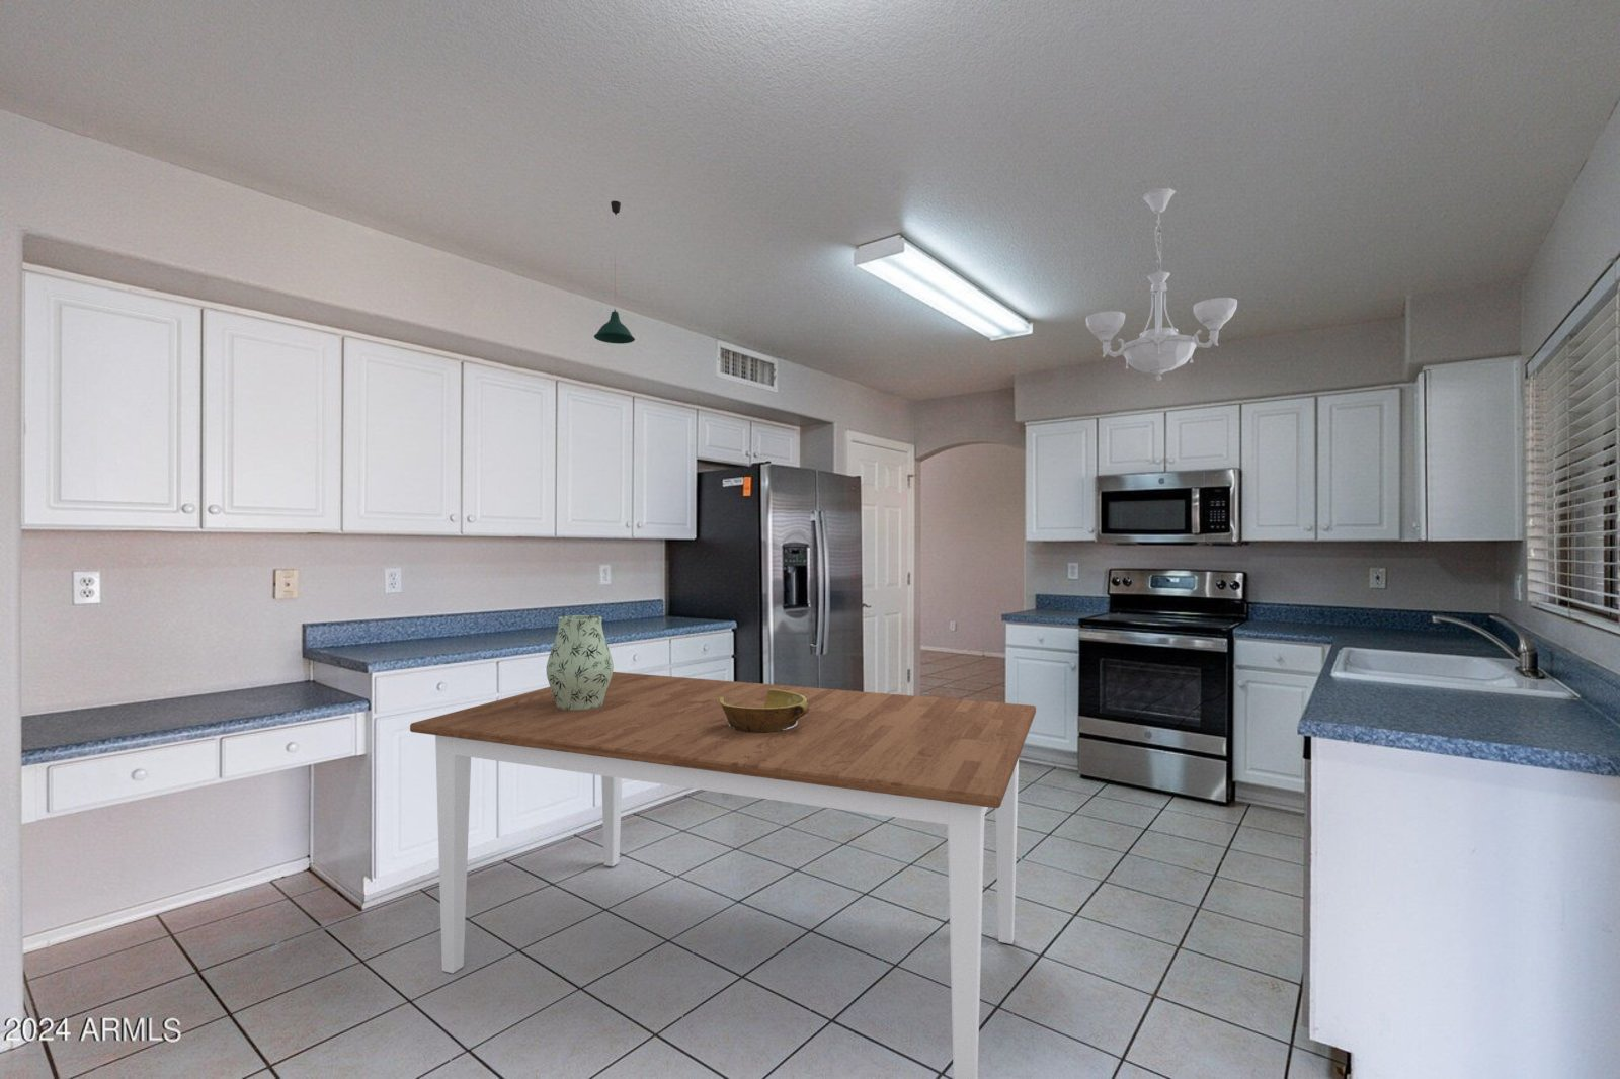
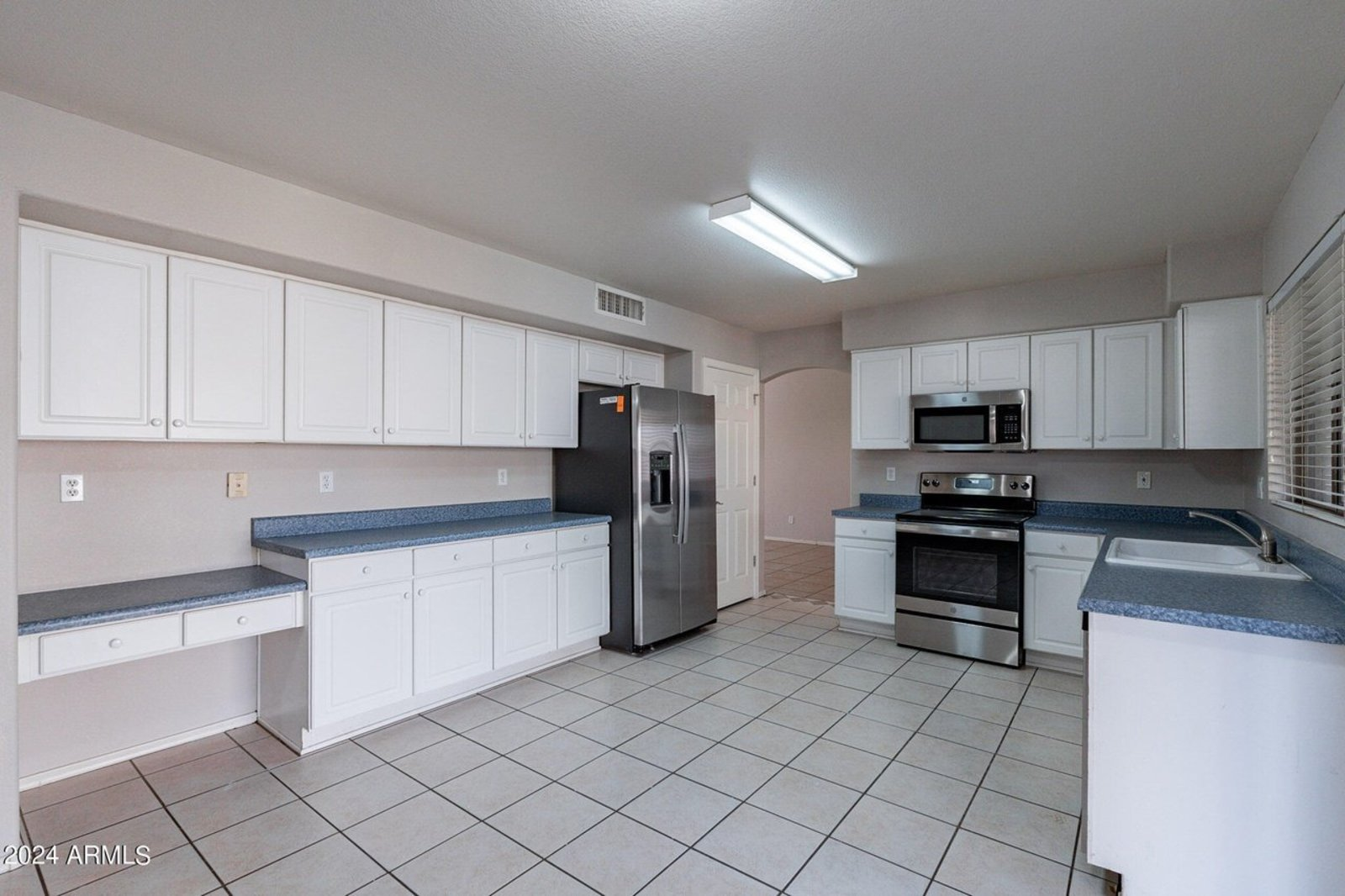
- chandelier [1085,187,1238,382]
- bowl [720,689,811,733]
- pendant light [594,200,636,346]
- dining table [410,671,1037,1079]
- vase [544,614,614,709]
